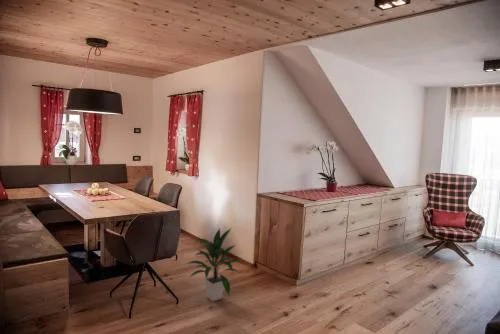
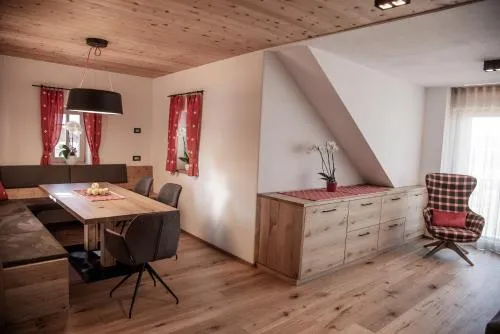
- indoor plant [185,227,241,302]
